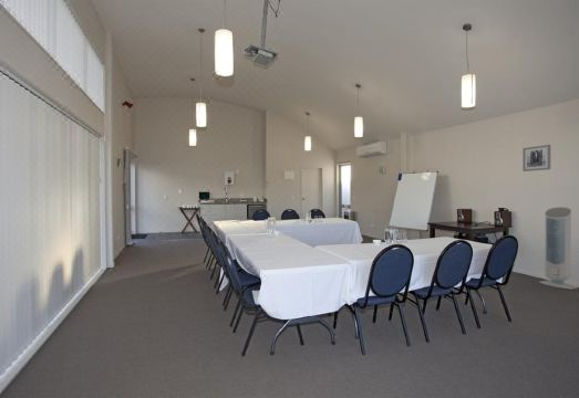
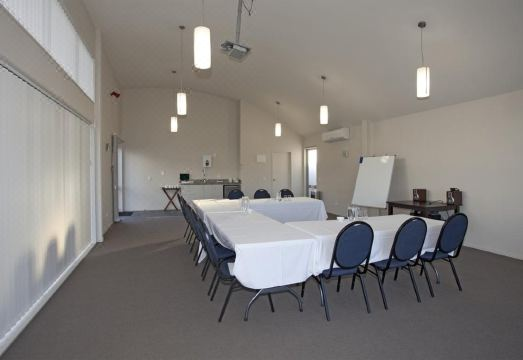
- air purifier [538,207,579,291]
- wall art [521,144,551,172]
